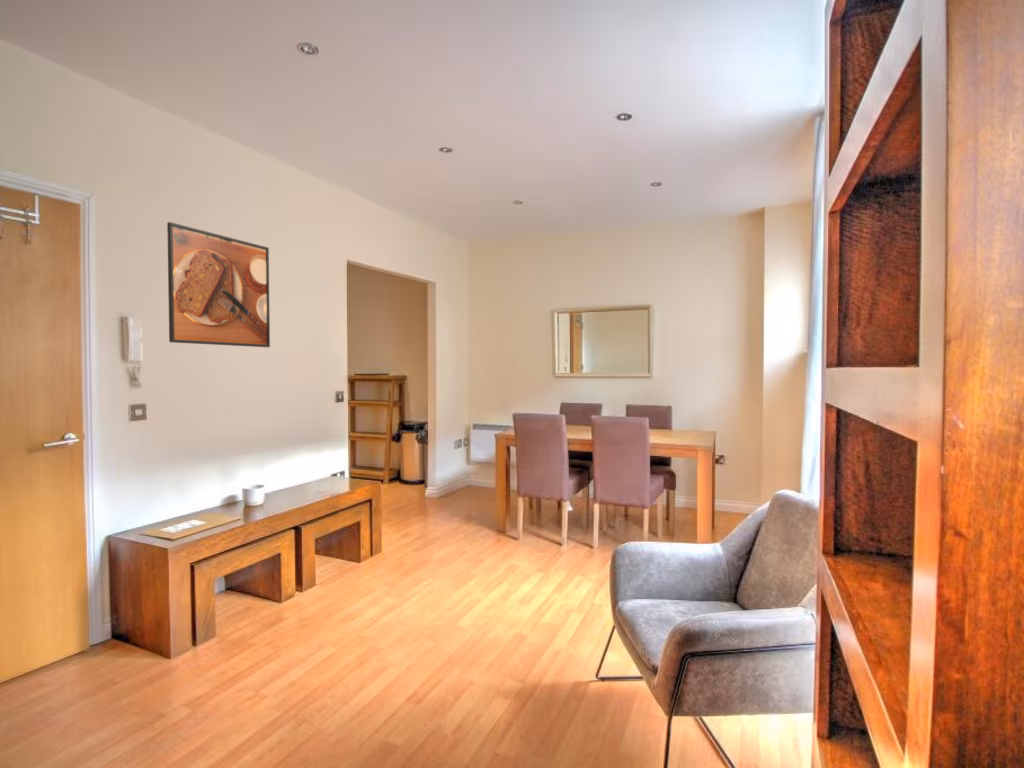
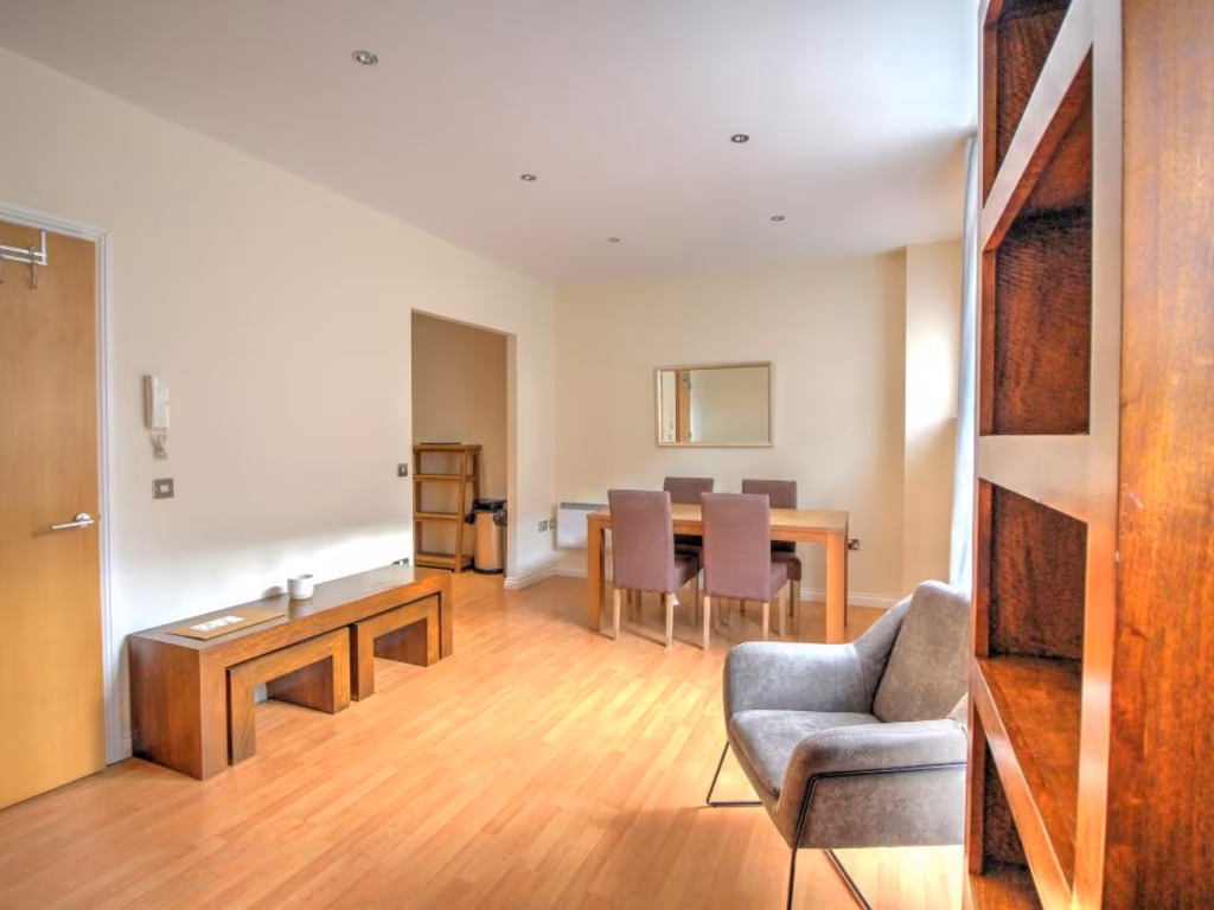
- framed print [166,221,271,348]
